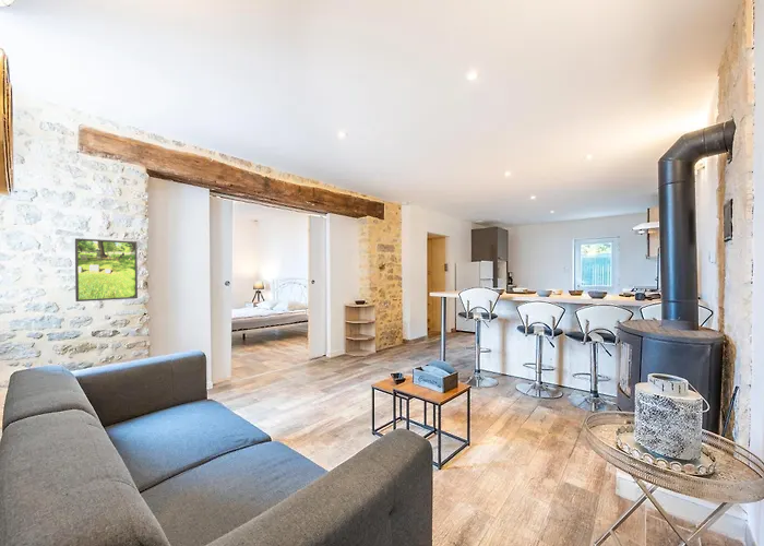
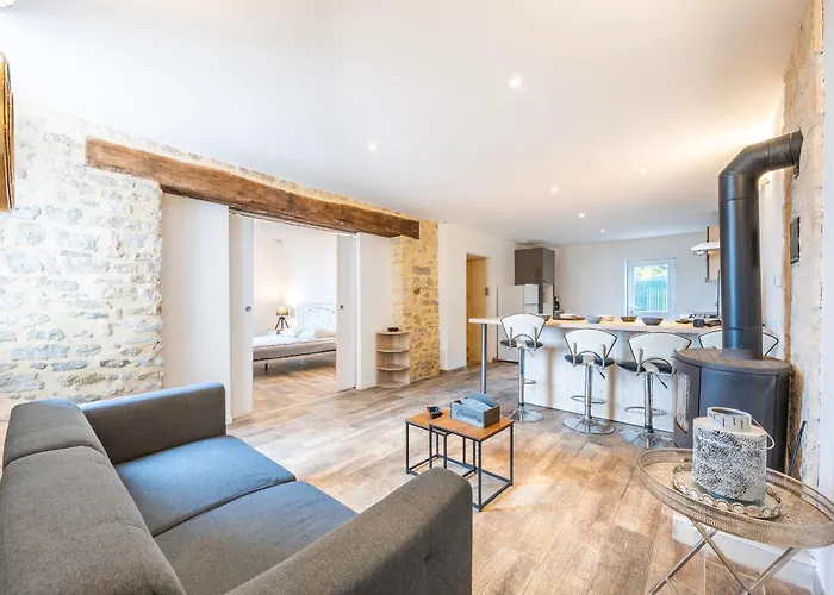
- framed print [74,237,139,302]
